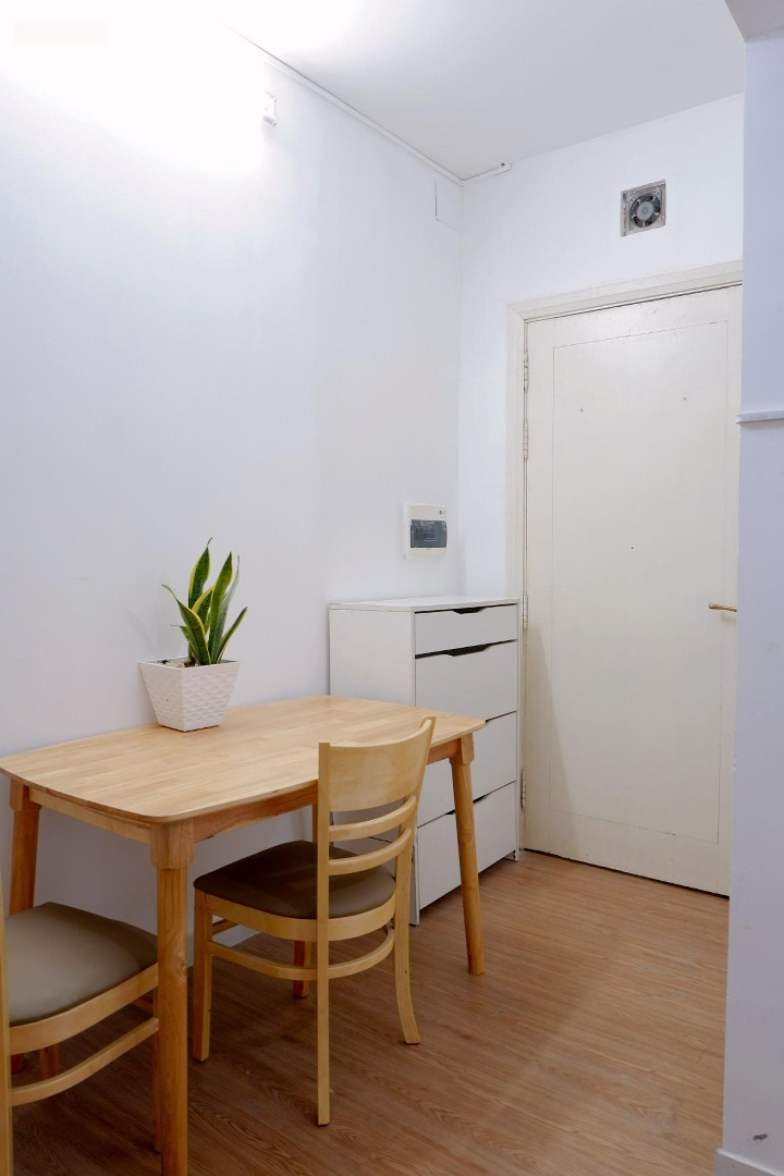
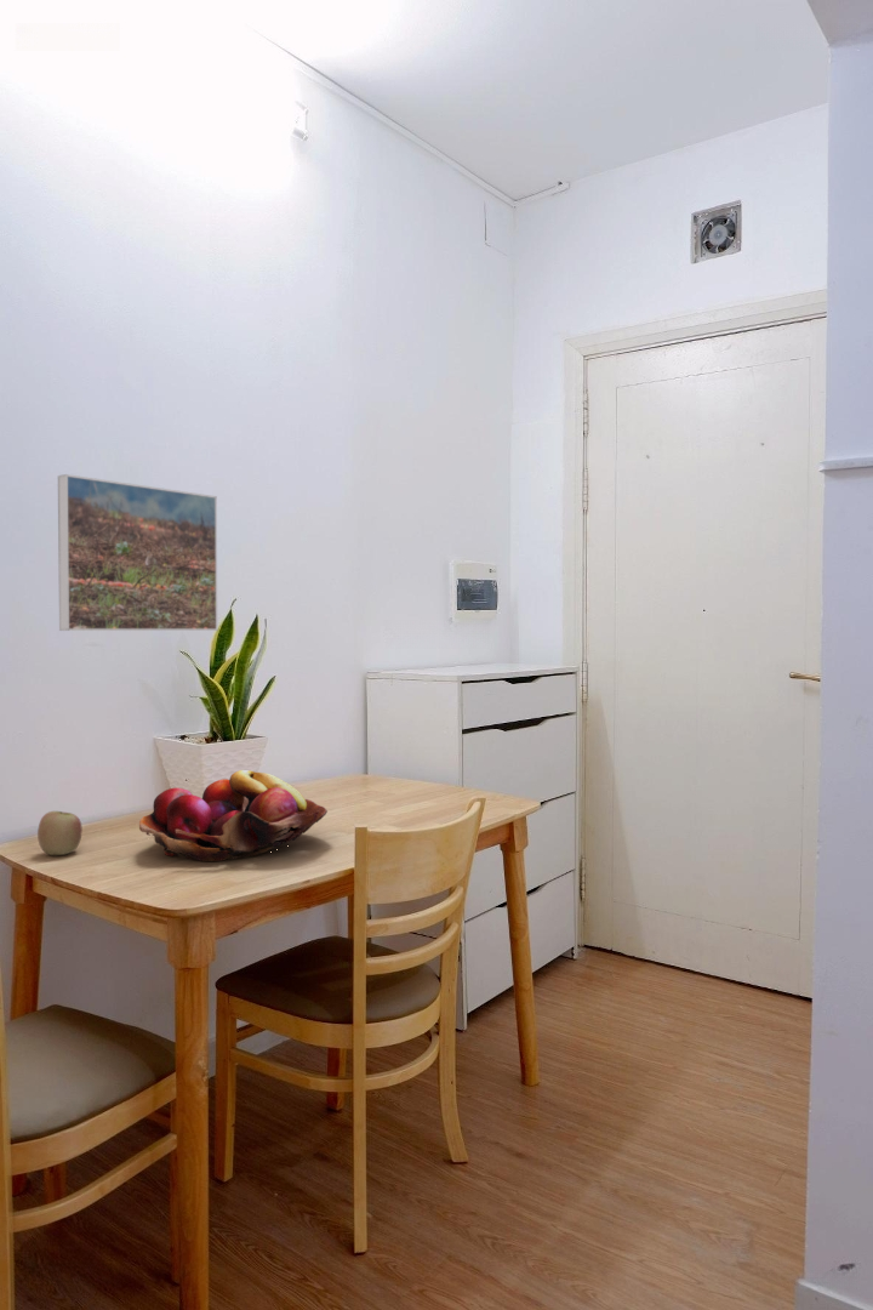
+ apple [36,810,84,856]
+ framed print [57,473,218,632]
+ fruit basket [138,769,329,862]
